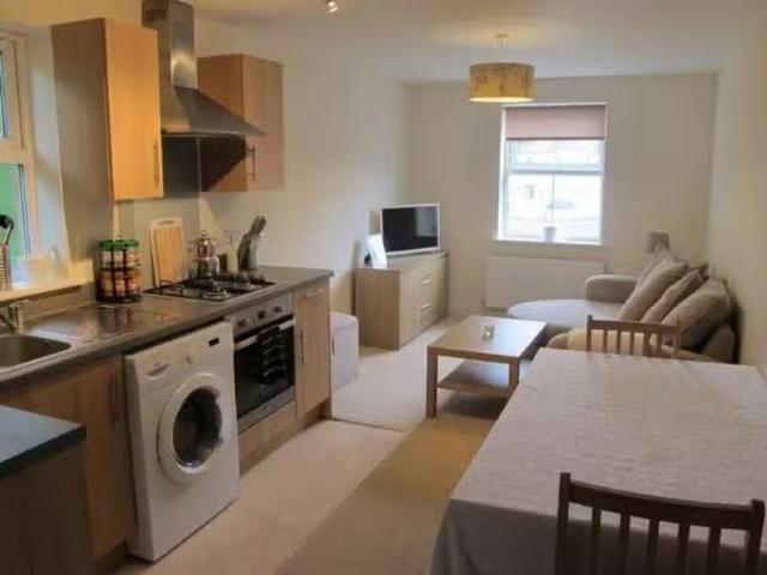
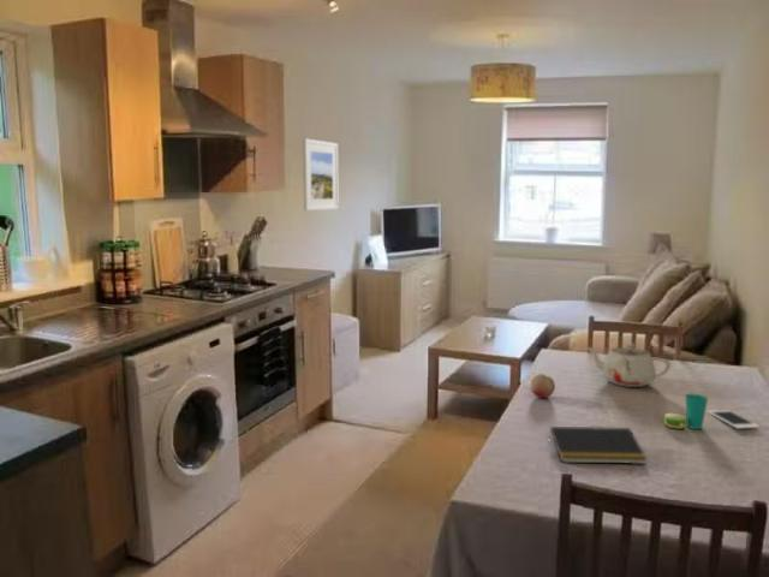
+ notepad [548,426,649,465]
+ teapot [585,343,672,388]
+ fruit [530,373,556,399]
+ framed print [302,137,340,212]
+ cell phone [707,409,761,430]
+ cup [662,393,709,430]
